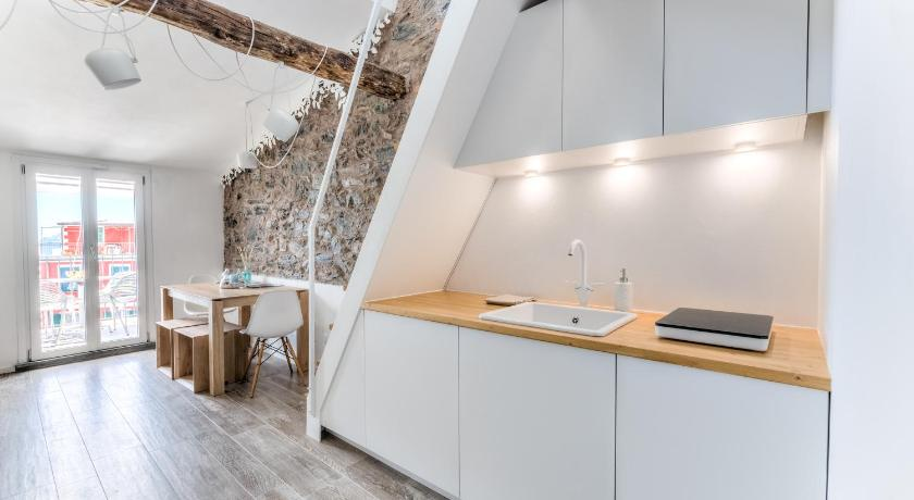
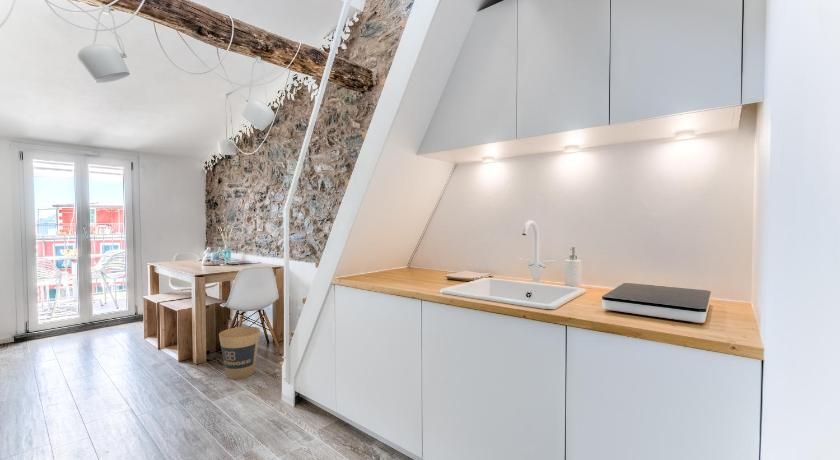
+ trash can [218,325,261,380]
